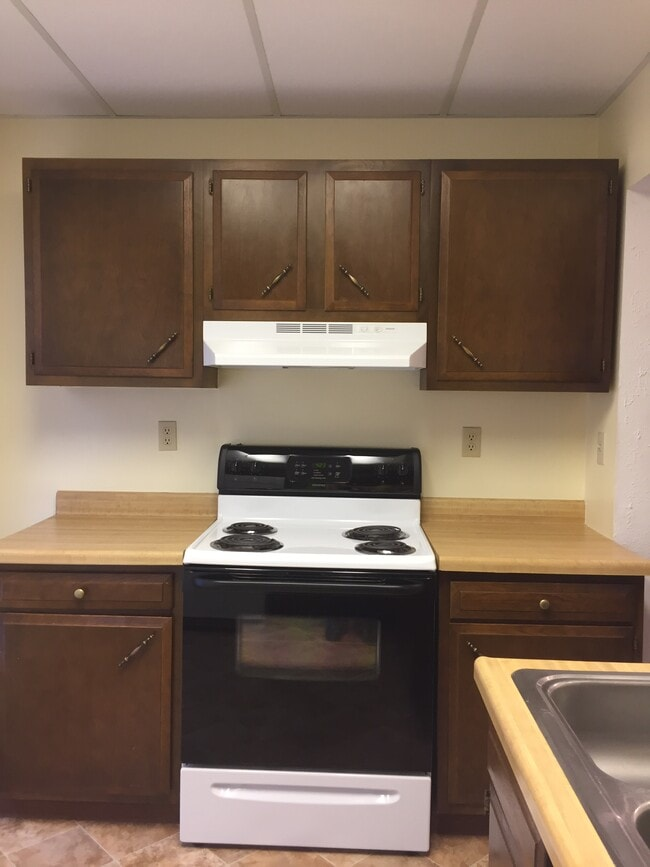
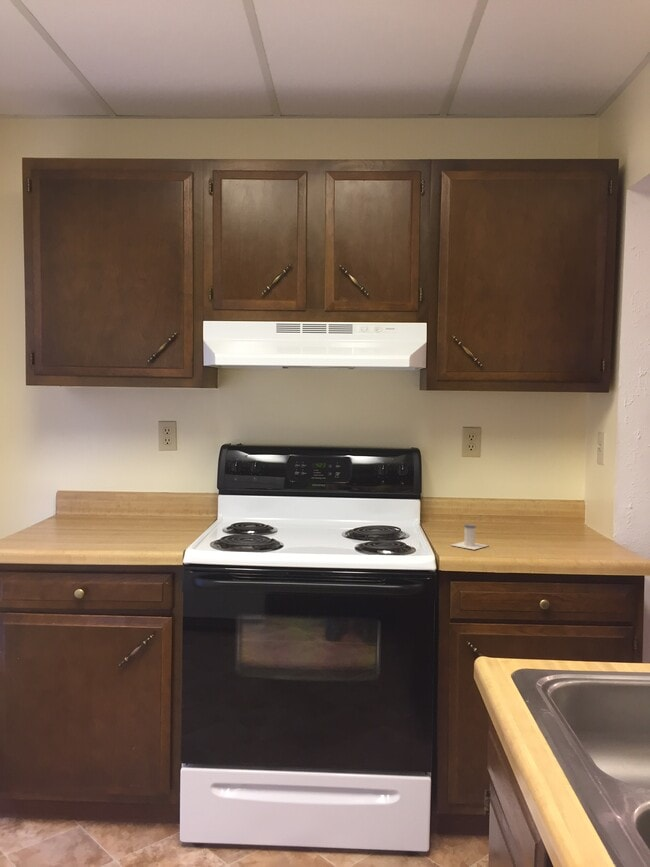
+ salt shaker [451,523,490,551]
